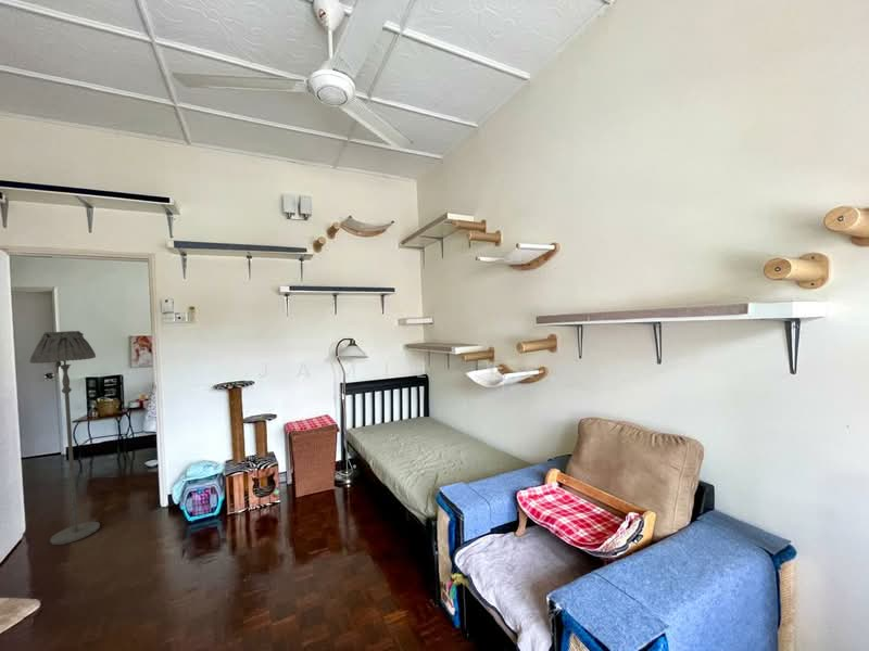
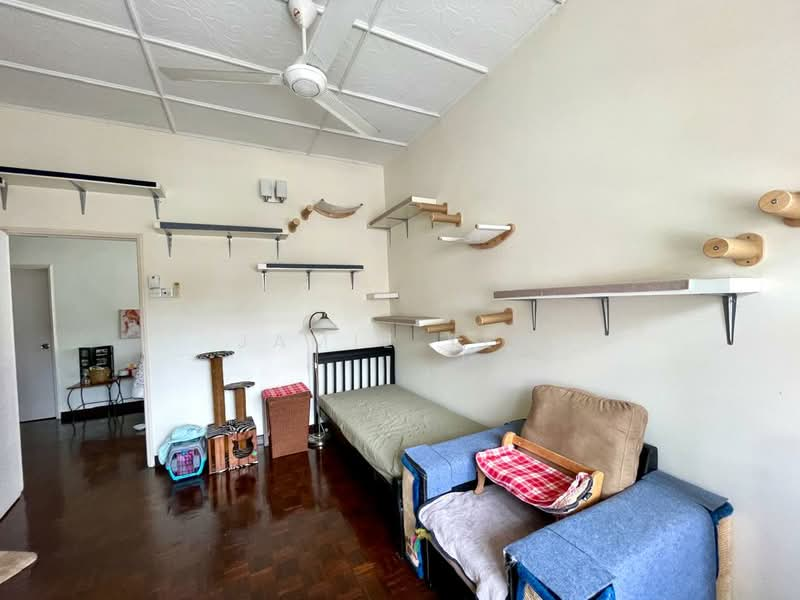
- floor lamp [28,330,101,546]
